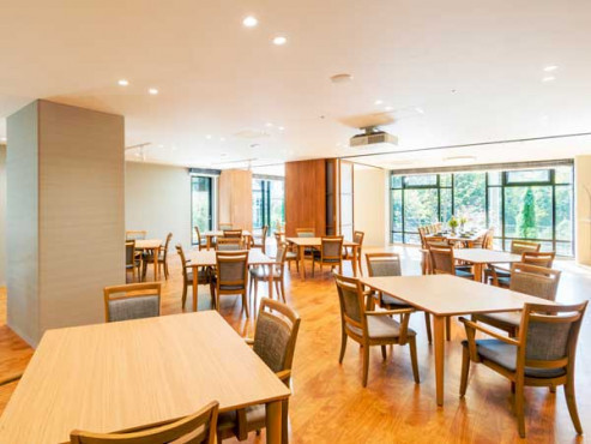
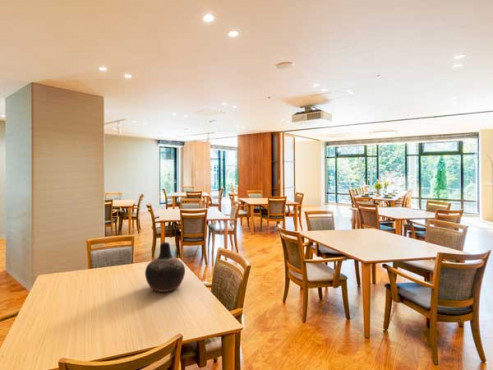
+ vase [144,241,186,293]
